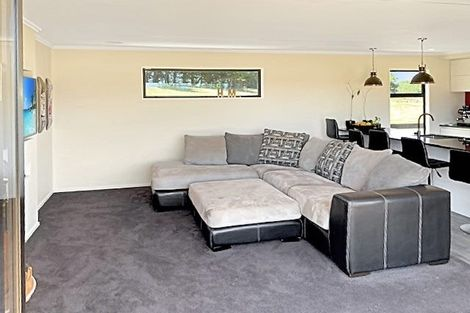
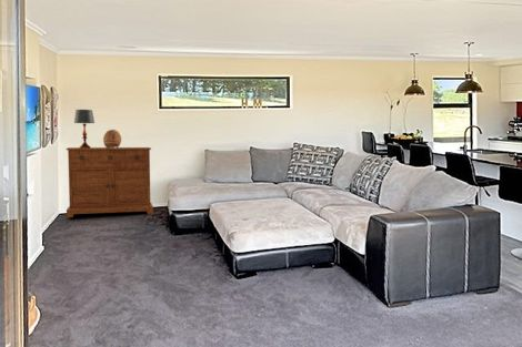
+ table lamp [73,109,96,147]
+ sideboard [66,146,154,218]
+ vessel [102,129,122,147]
